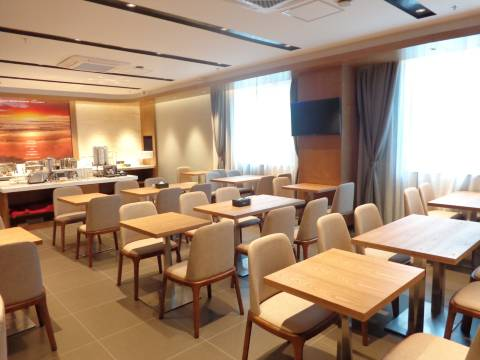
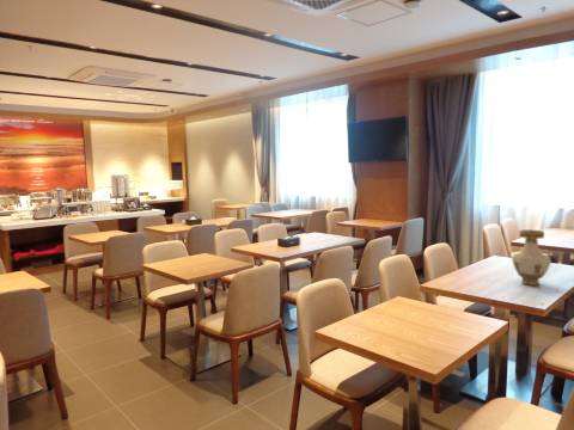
+ vase [511,229,552,287]
